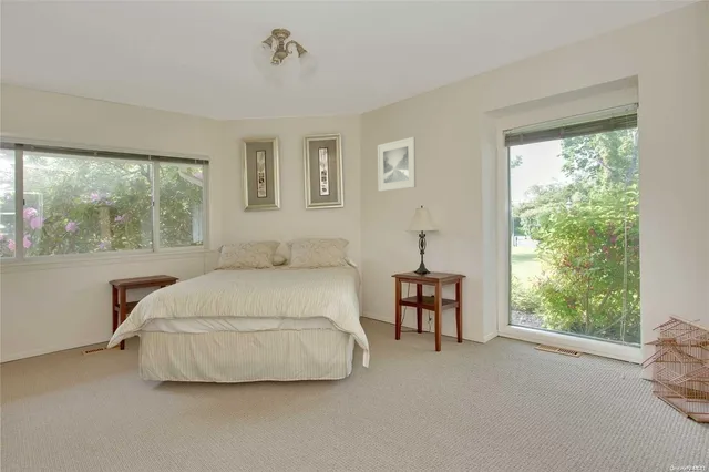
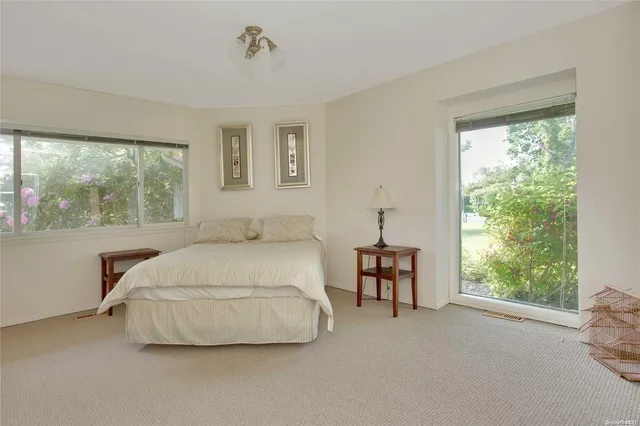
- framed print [377,136,417,193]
